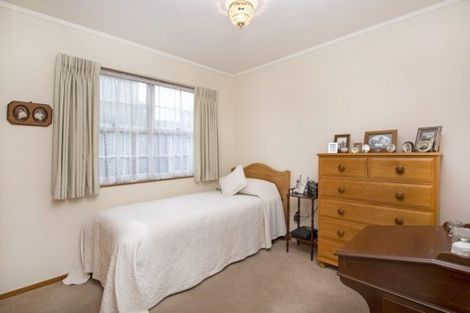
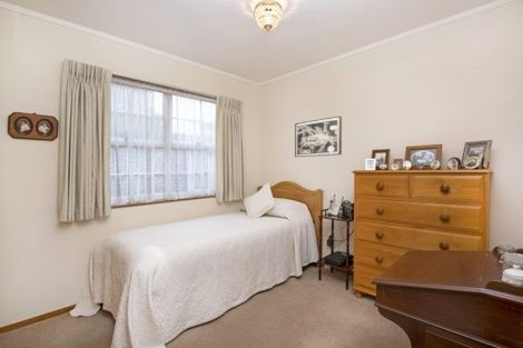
+ wall art [294,115,343,158]
